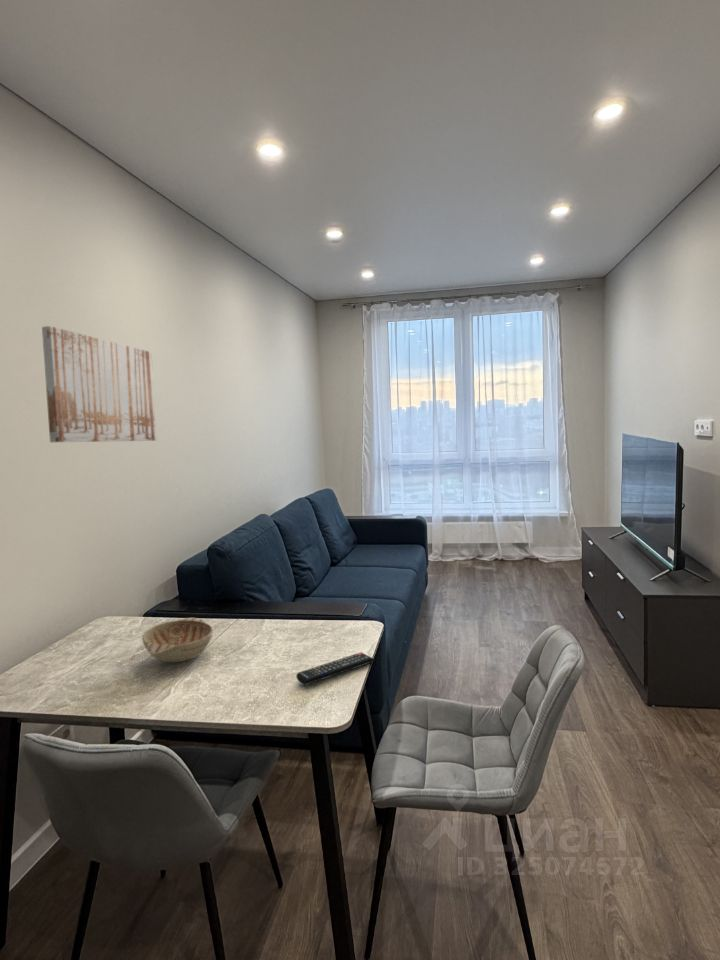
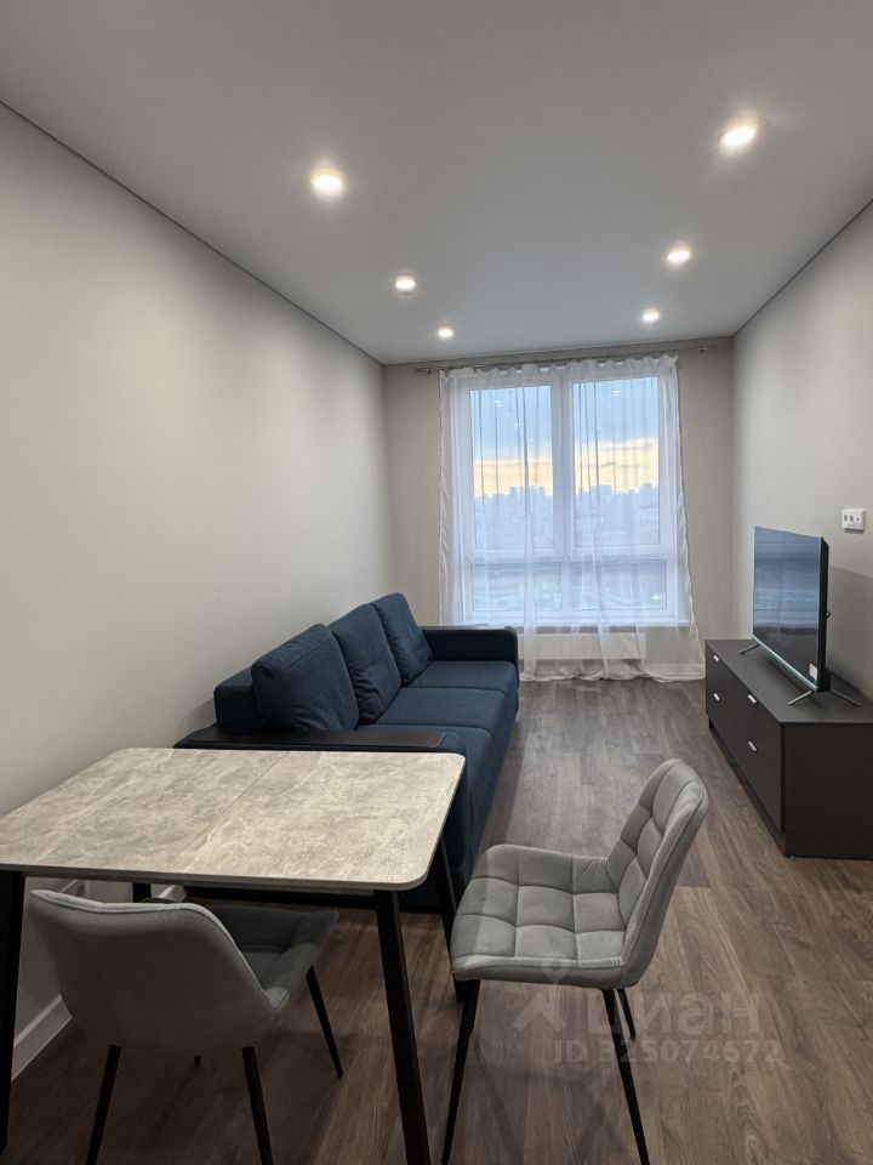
- decorative bowl [141,617,214,663]
- remote control [295,652,375,686]
- wall art [41,325,157,443]
